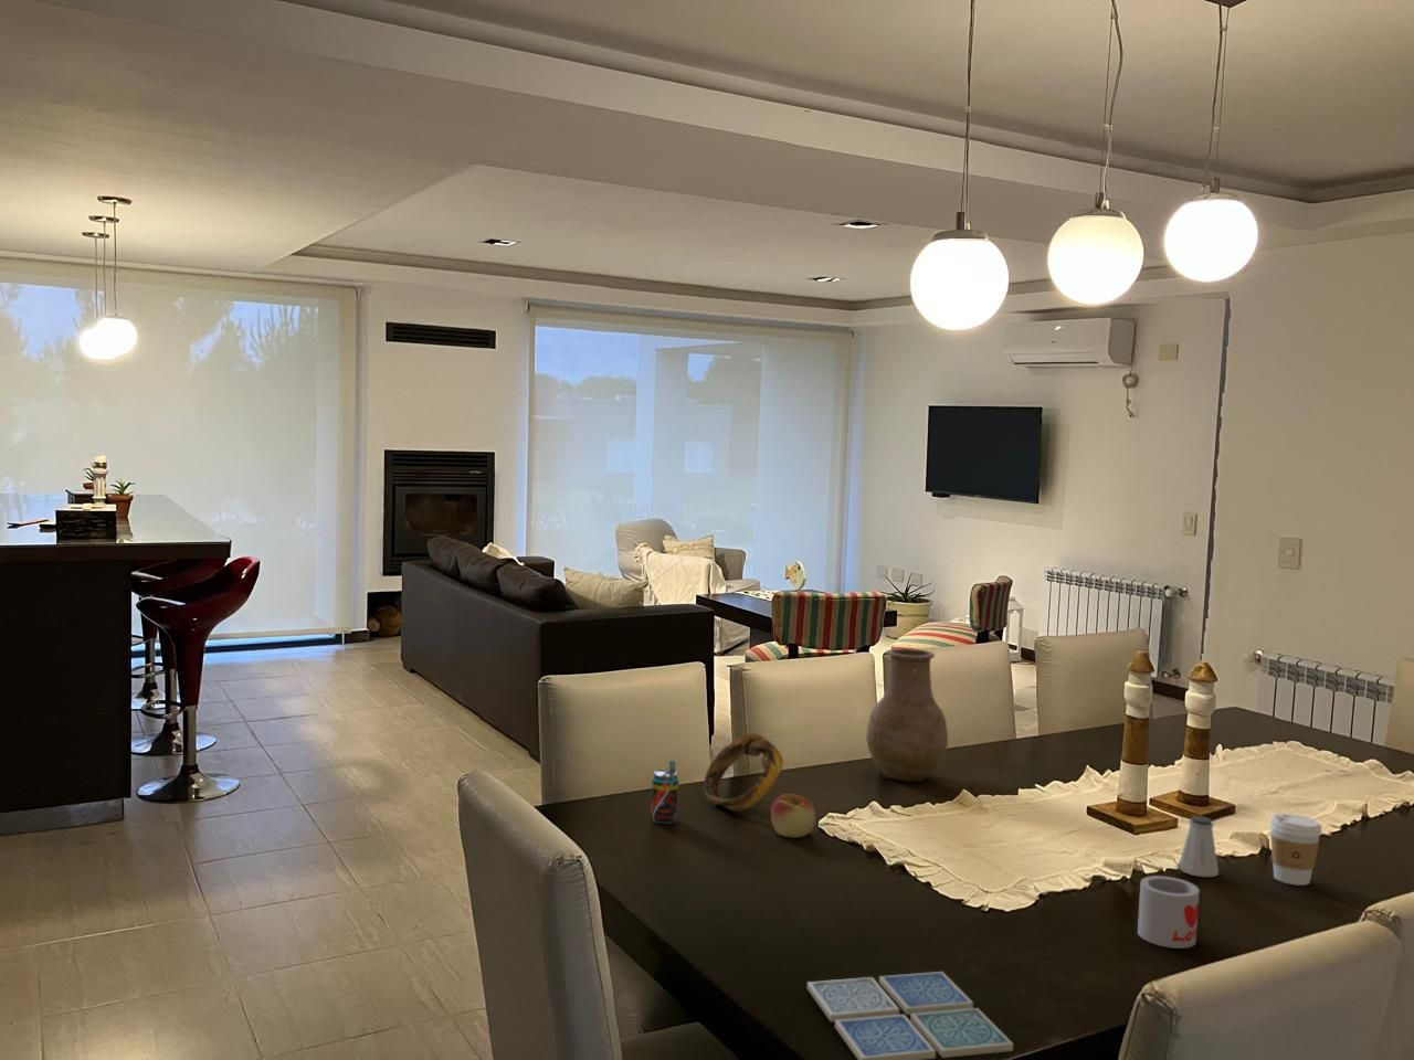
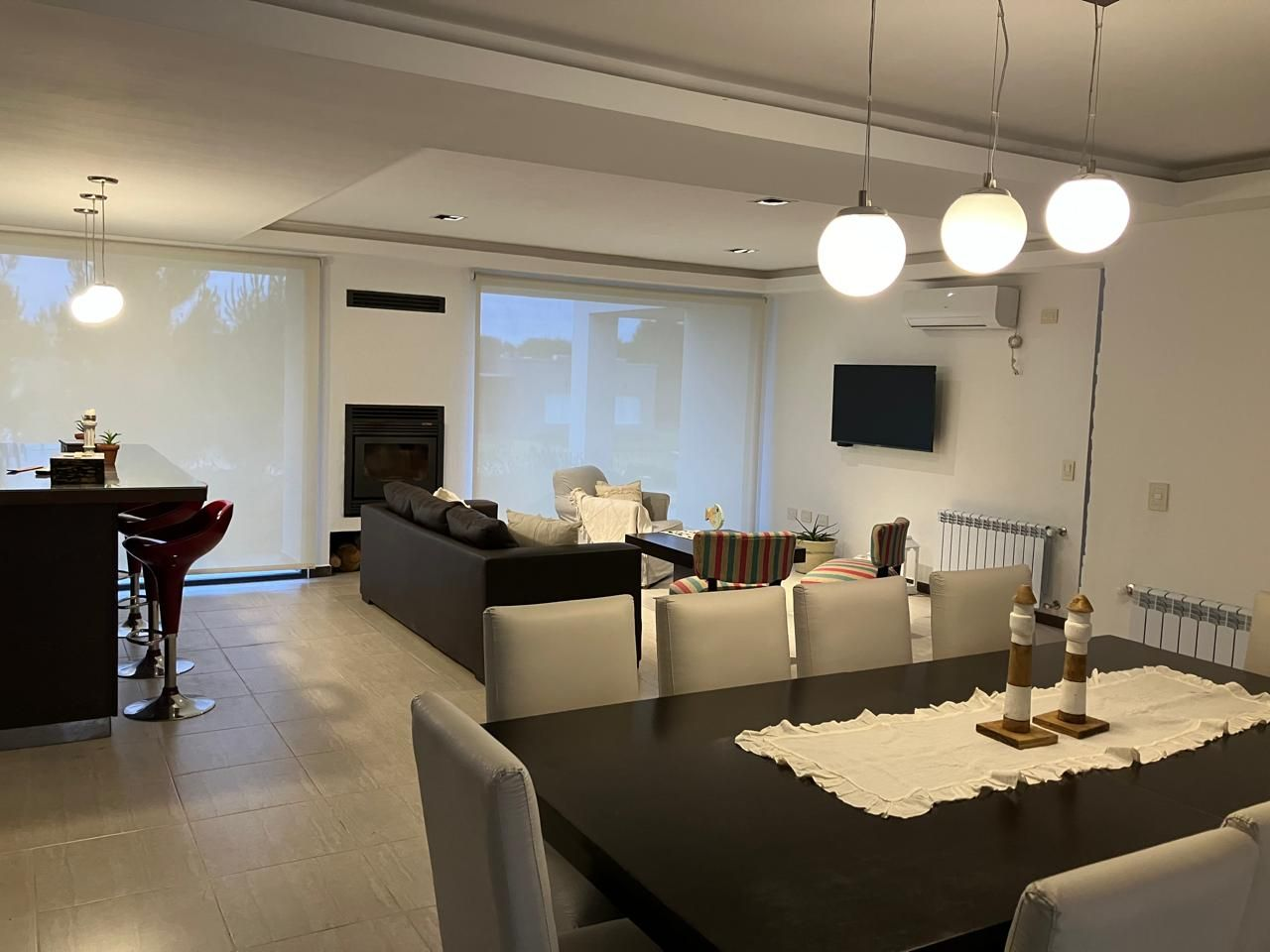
- beverage can [649,759,680,825]
- apple [770,793,816,840]
- vase [865,647,949,783]
- coffee cup [1268,812,1323,886]
- saltshaker [1177,815,1219,877]
- mug [1137,874,1201,950]
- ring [703,732,784,813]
- drink coaster [806,971,1014,1060]
